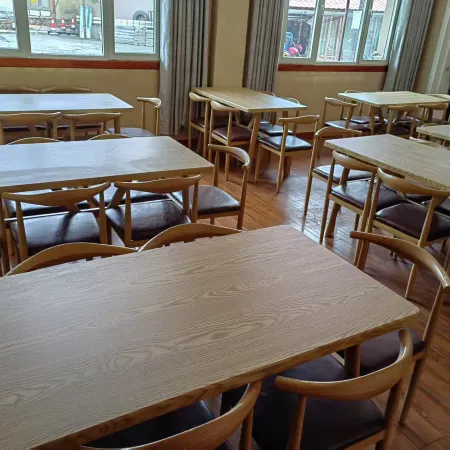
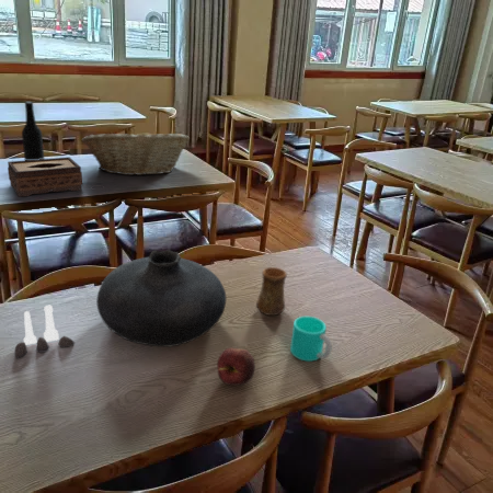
+ tissue box [7,156,83,198]
+ fruit basket [81,128,191,176]
+ cup [255,266,288,317]
+ apple [216,347,256,387]
+ vase [95,249,227,347]
+ cup [289,316,333,363]
+ salt and pepper shaker set [14,305,74,359]
+ bottle [21,101,45,161]
